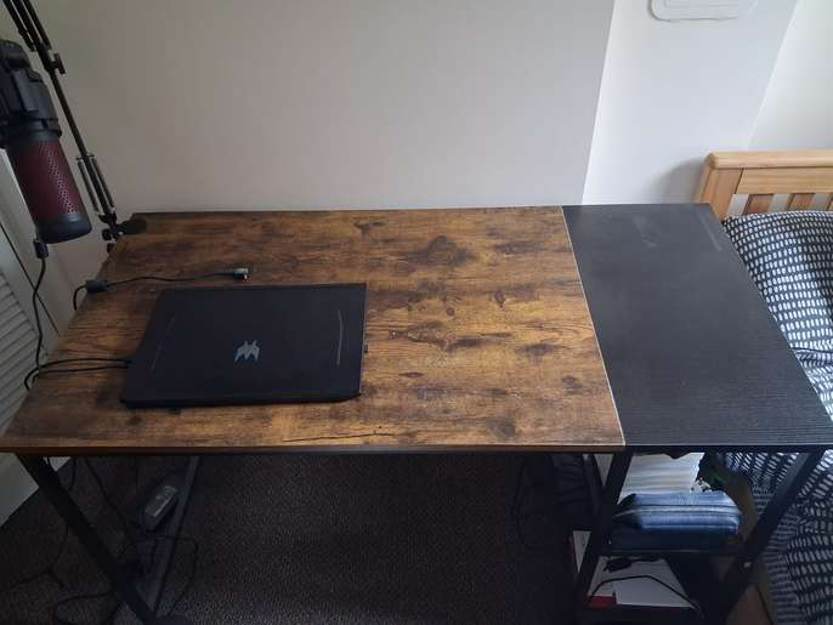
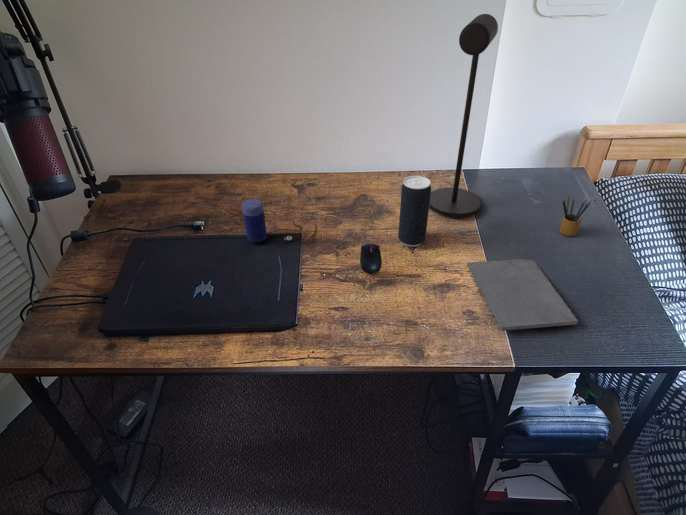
+ speaker [241,198,318,244]
+ pencil box [559,195,597,237]
+ desk lamp [429,13,499,218]
+ beverage can [397,175,432,248]
+ notepad [465,258,581,332]
+ mouse [359,243,383,275]
